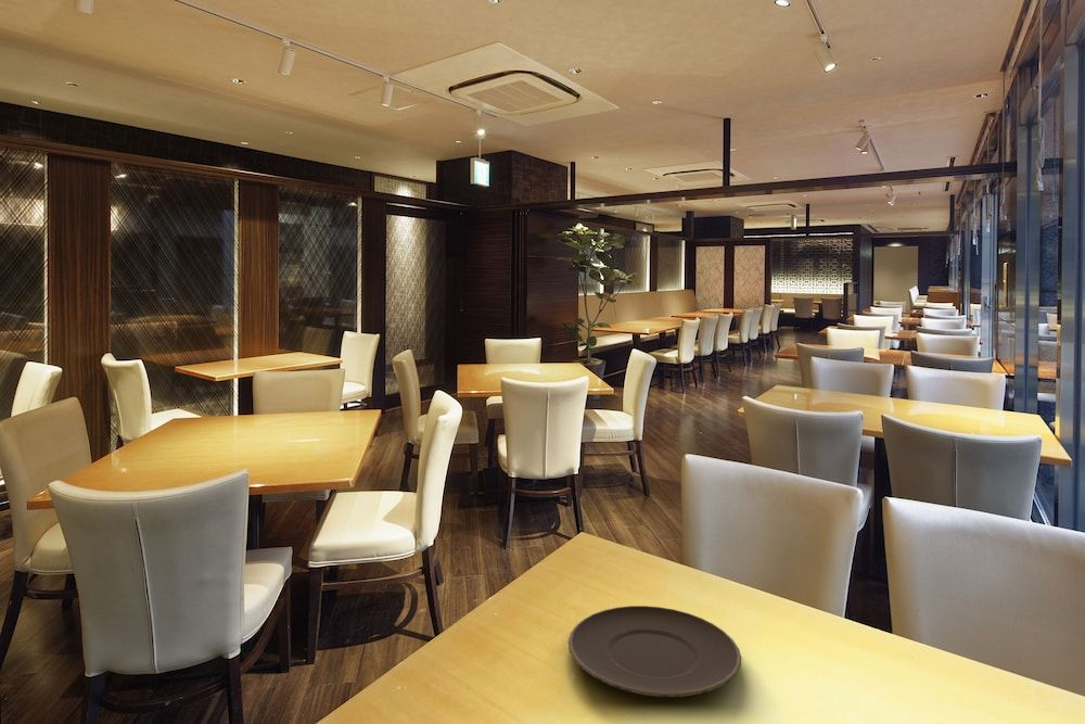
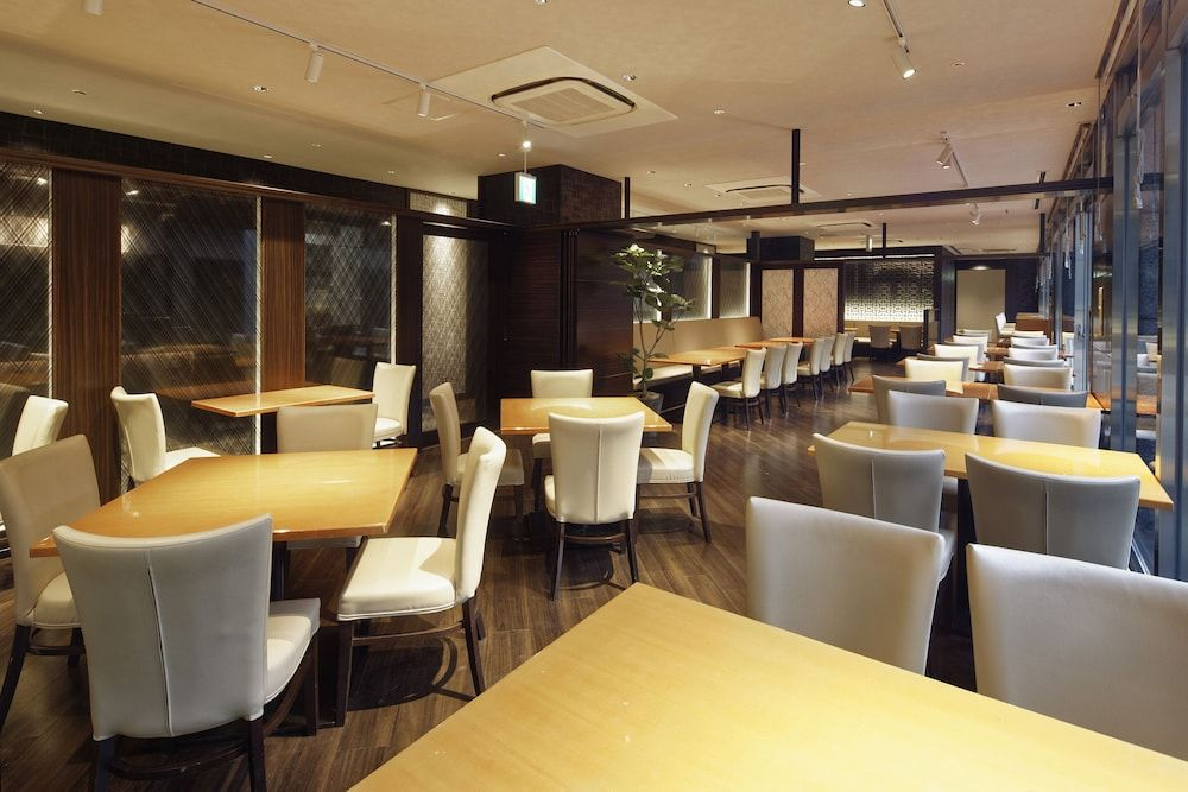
- plate [567,605,742,698]
